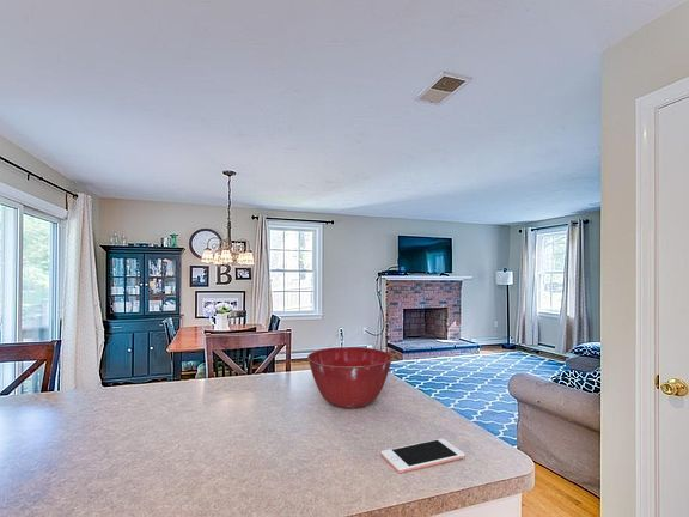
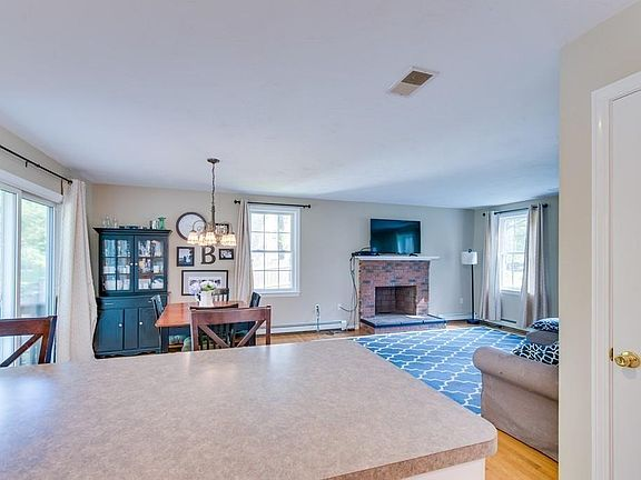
- mixing bowl [306,346,394,409]
- cell phone [380,437,467,474]
